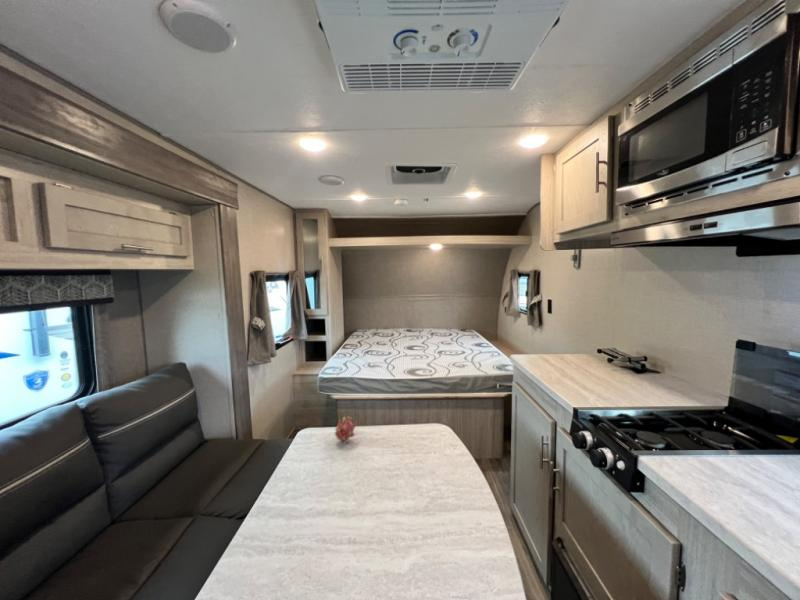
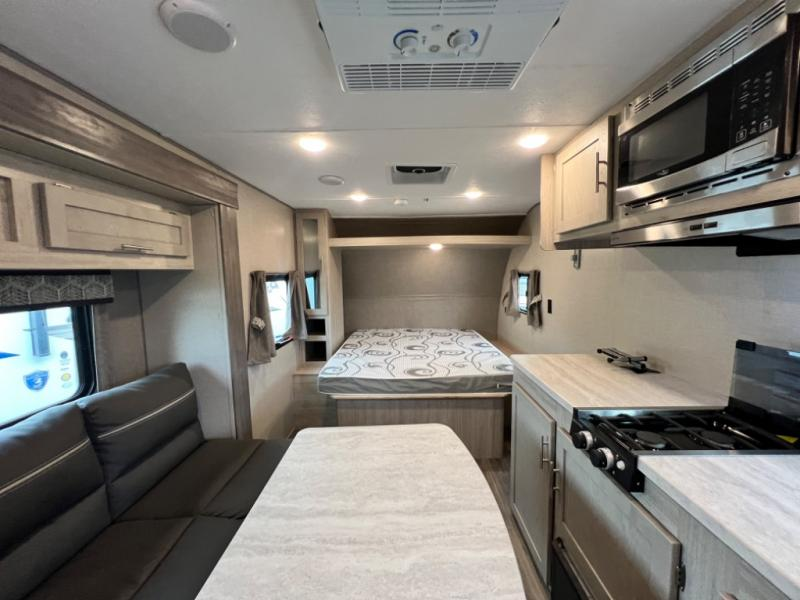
- fruit [334,414,358,443]
